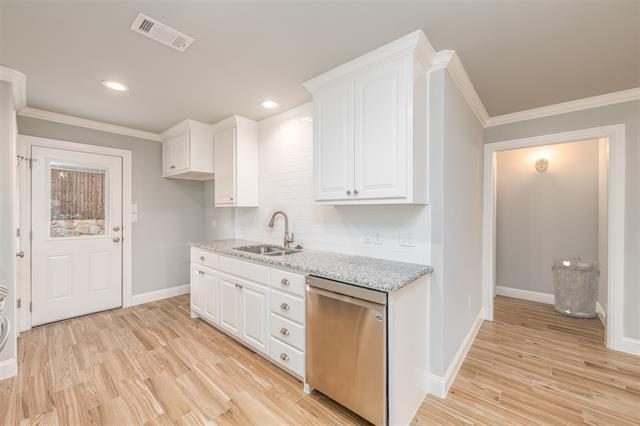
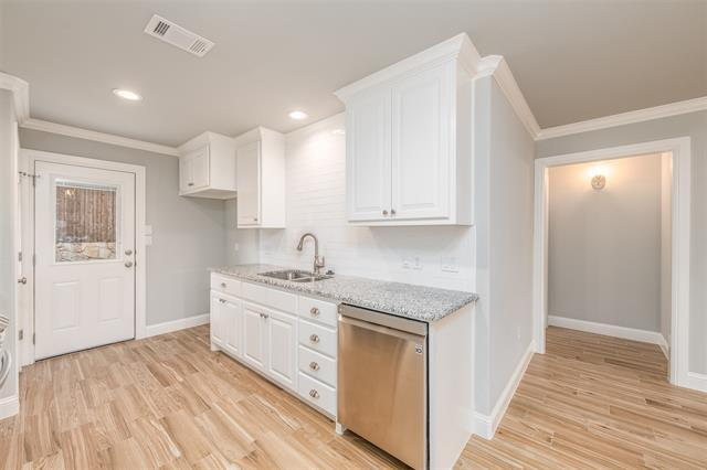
- trash can [550,254,601,320]
